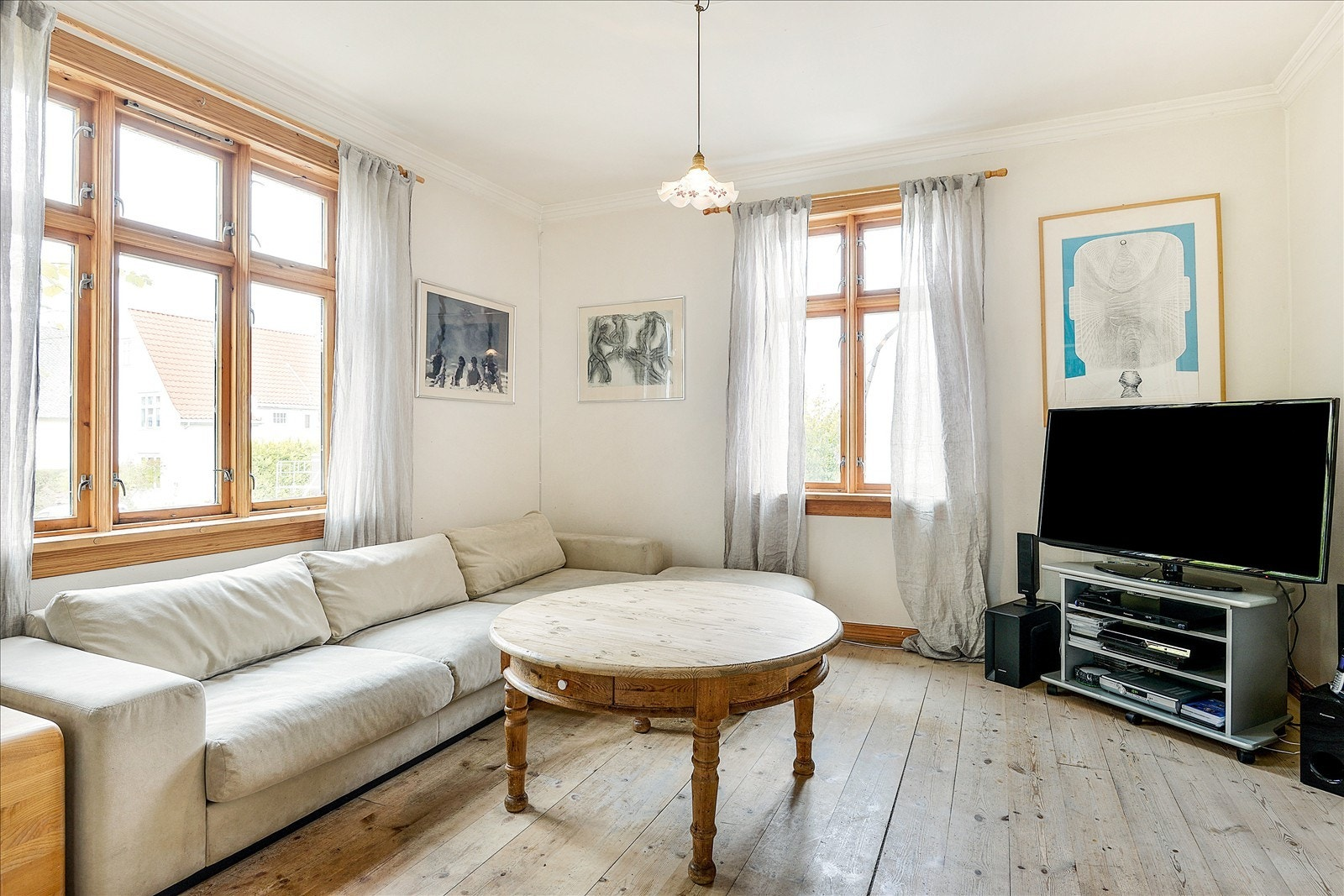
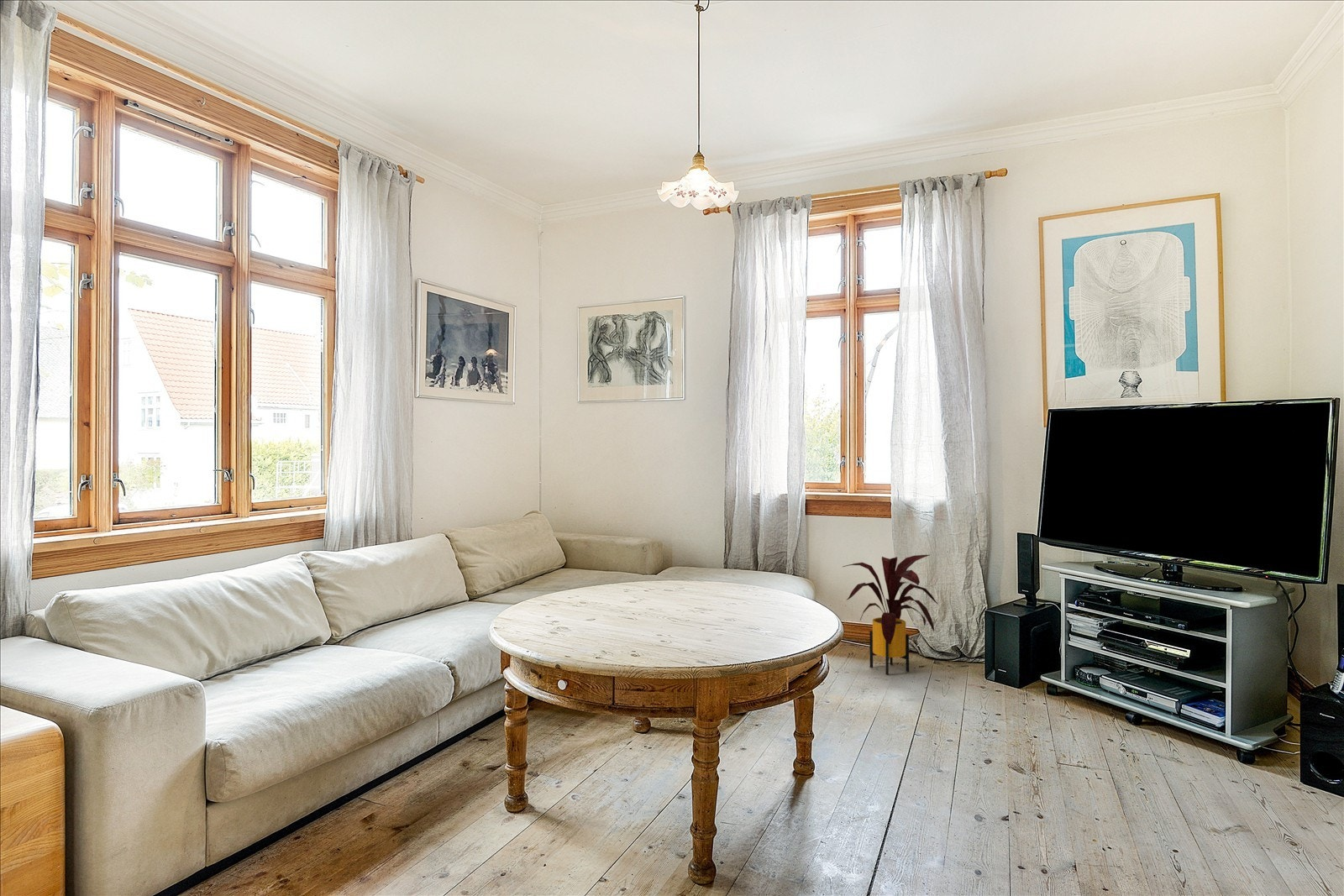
+ house plant [842,554,939,675]
